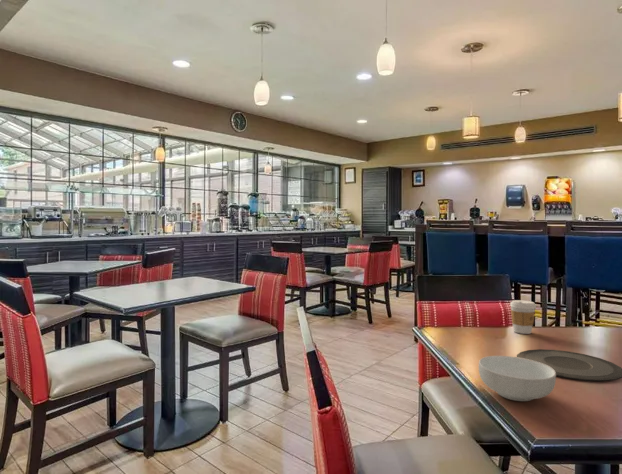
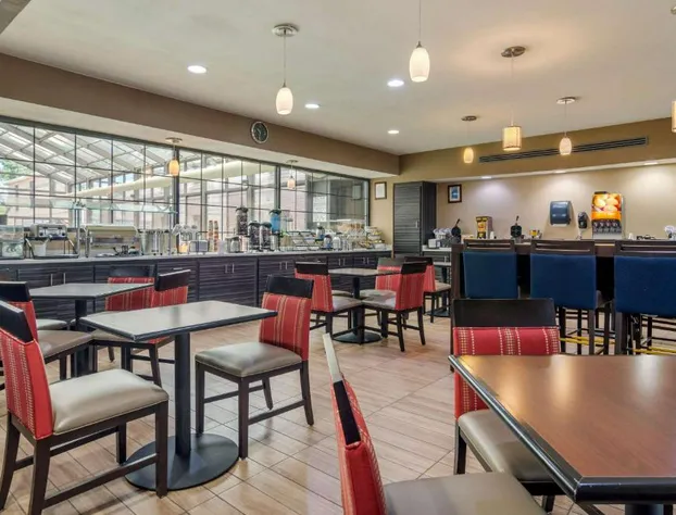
- plate [516,348,622,382]
- cereal bowl [478,355,557,402]
- coffee cup [509,299,537,335]
